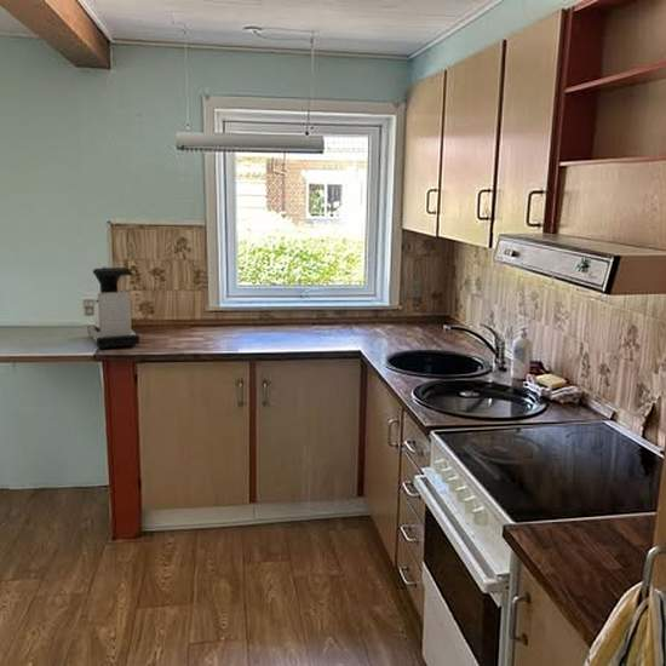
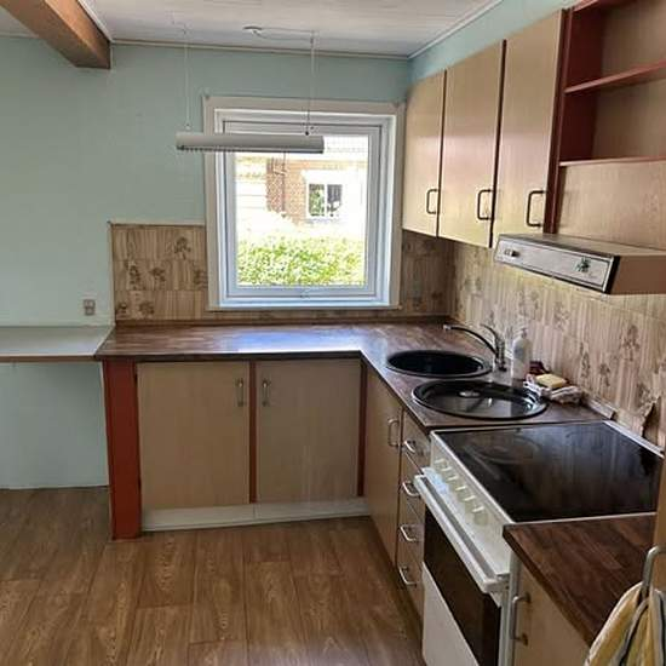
- coffee maker [87,265,140,350]
